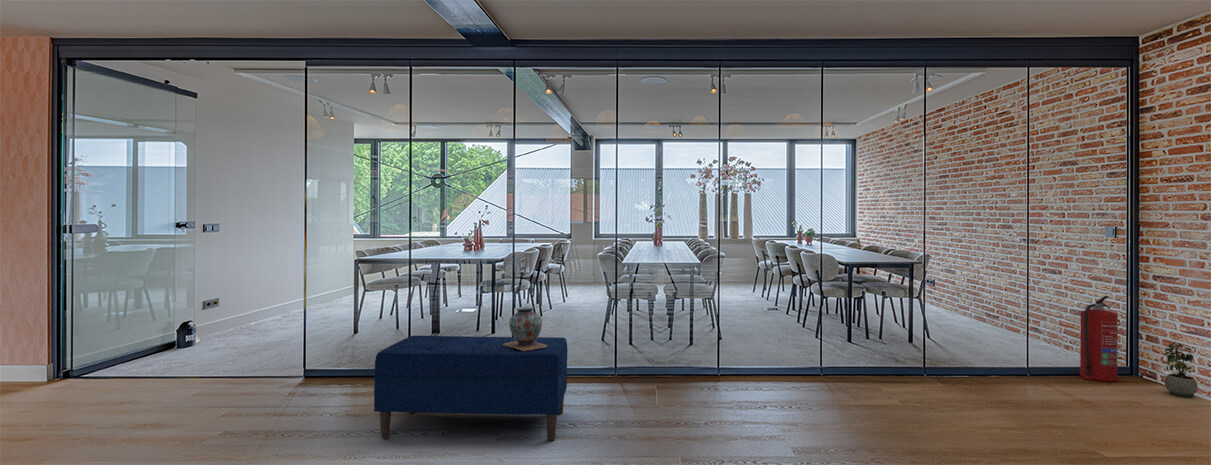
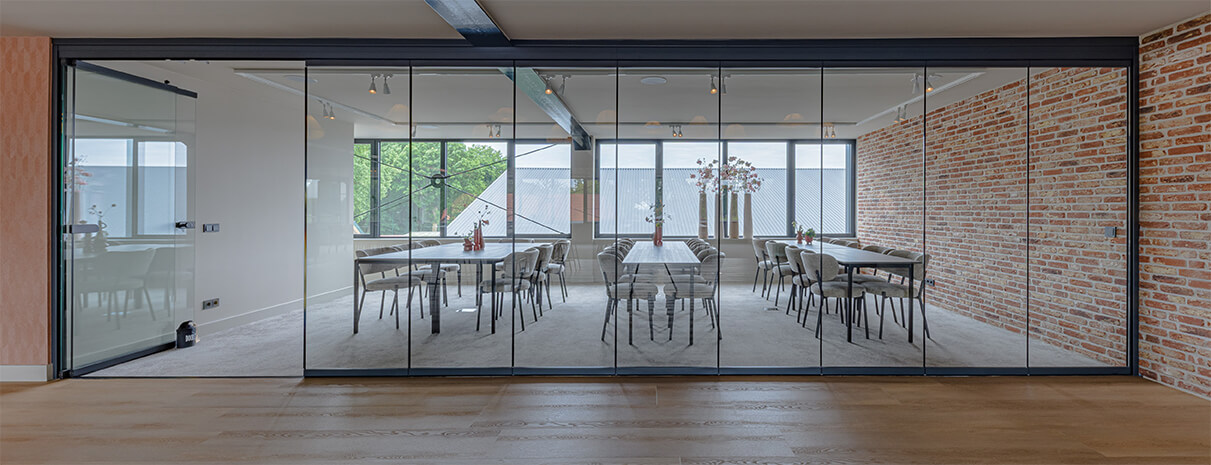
- potted plant [1164,341,1199,398]
- fire extinguisher [1079,295,1119,382]
- decorative vase [503,306,547,351]
- bench [373,335,569,442]
